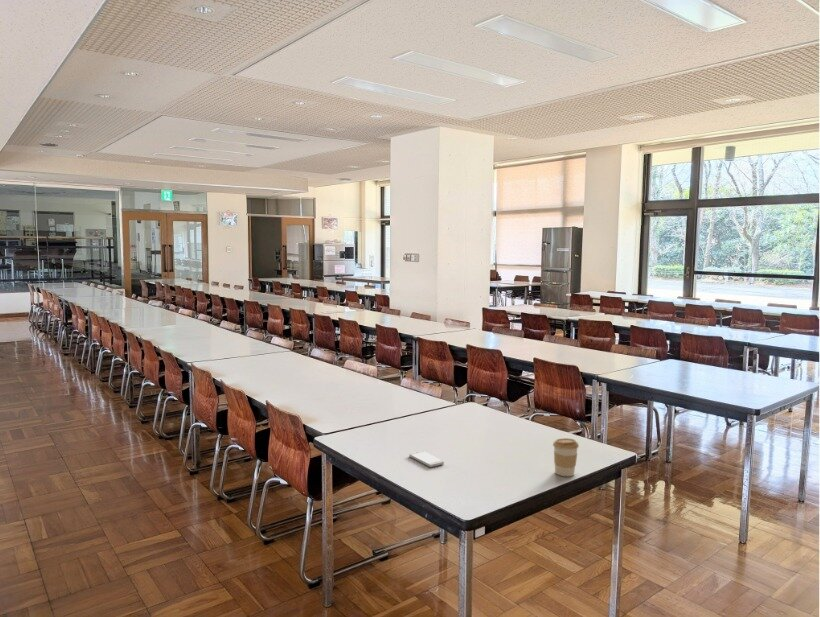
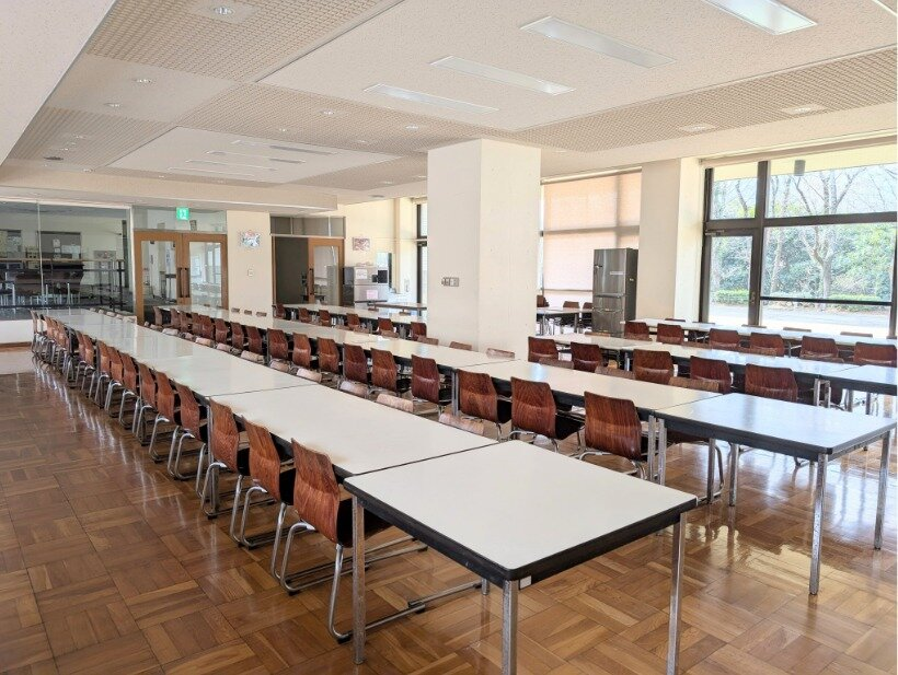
- smartphone [408,450,445,468]
- coffee cup [552,437,580,477]
